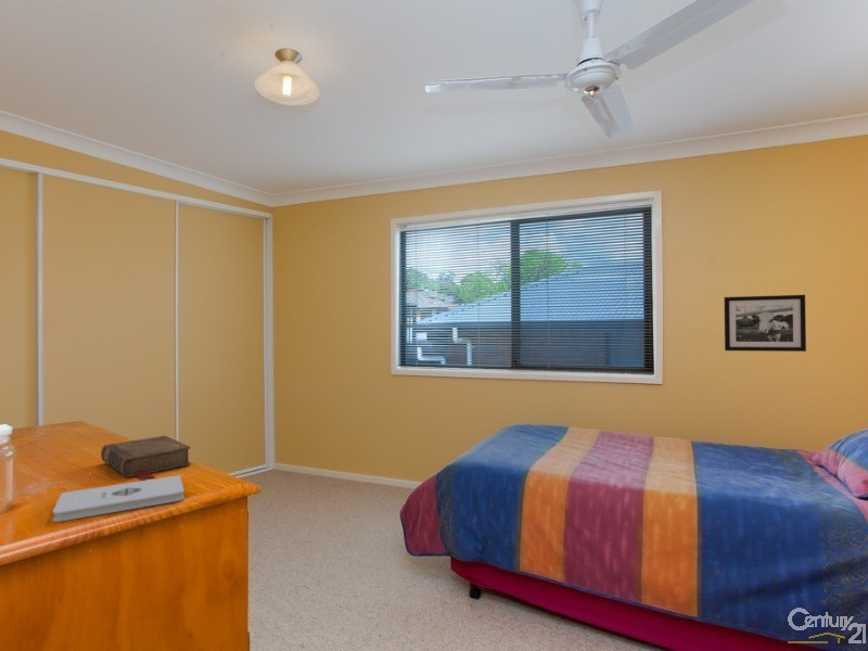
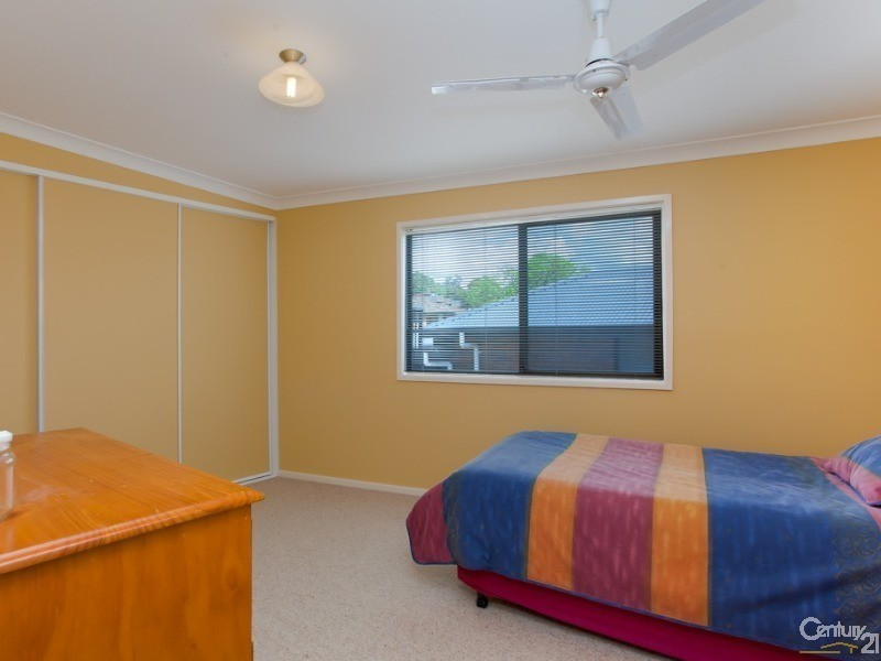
- notepad [52,474,184,523]
- book [100,435,192,481]
- picture frame [723,294,807,353]
